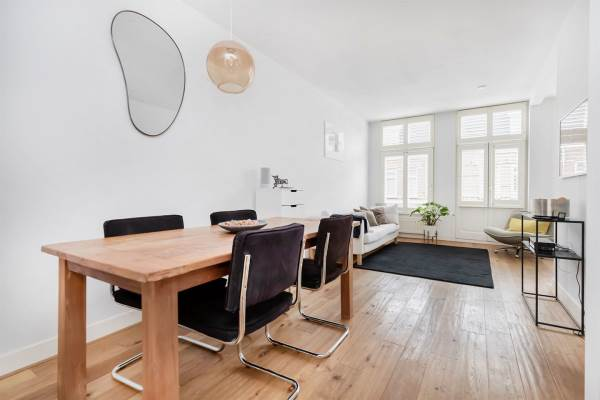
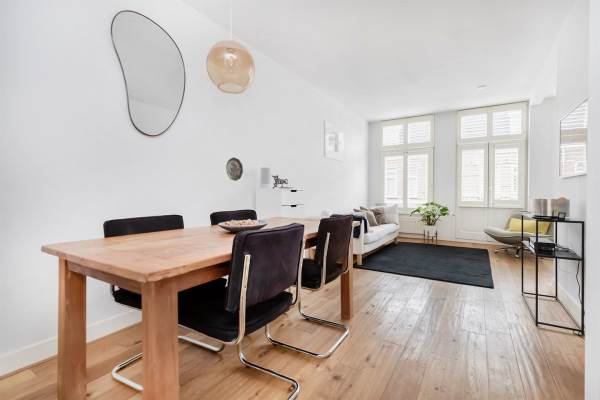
+ decorative plate [225,156,244,182]
